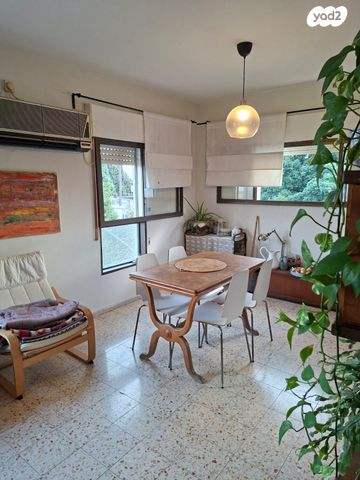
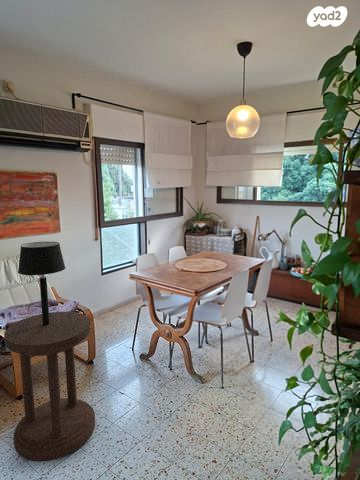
+ side table [3,311,96,463]
+ table lamp [17,241,66,326]
